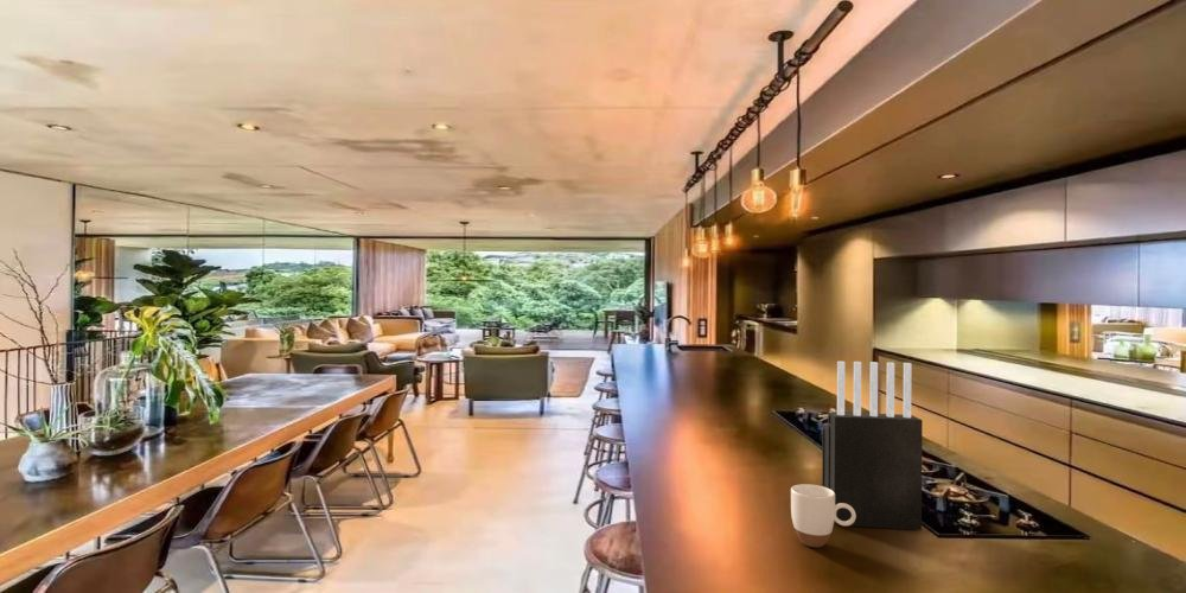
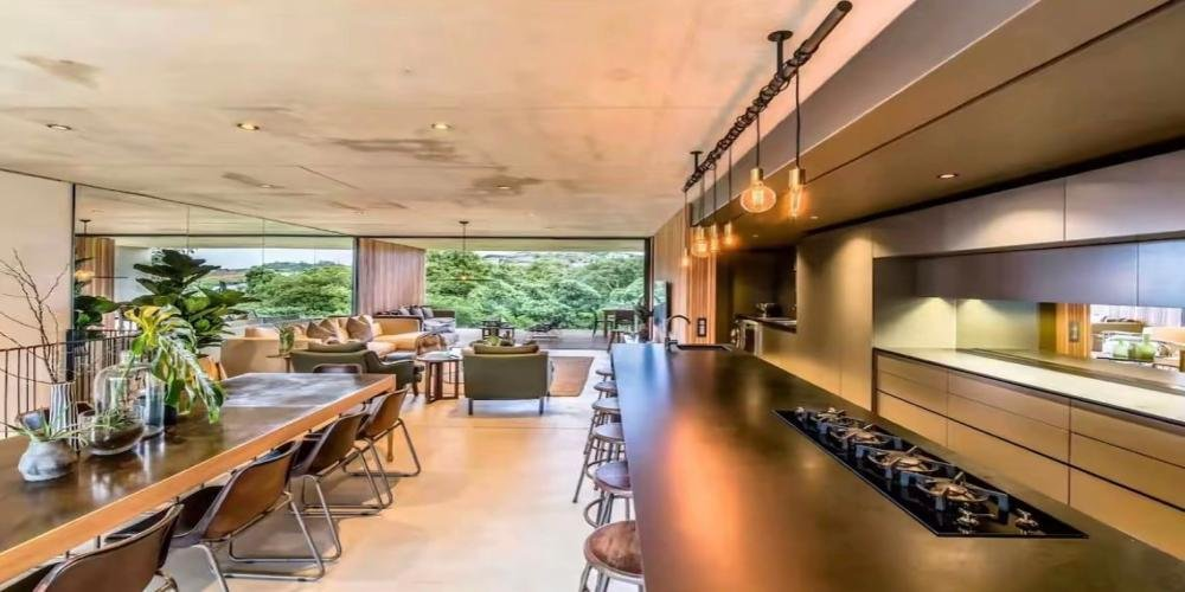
- mug [790,483,856,548]
- knife block [821,361,924,531]
